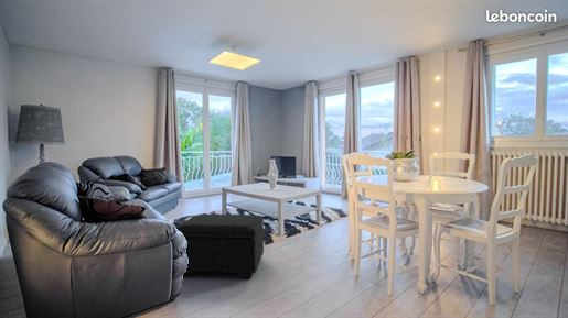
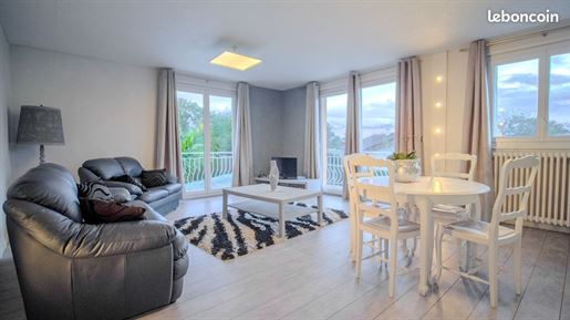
- footstool [174,212,265,279]
